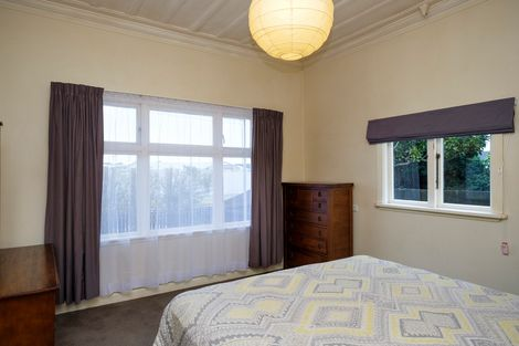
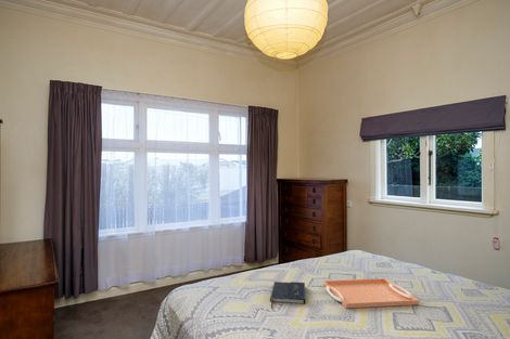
+ serving tray [322,277,420,310]
+ book [269,281,306,310]
